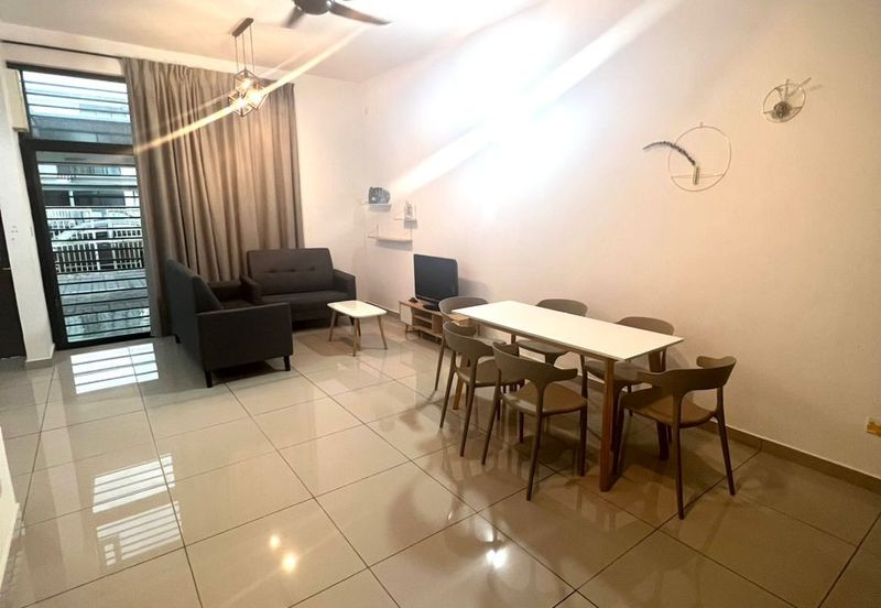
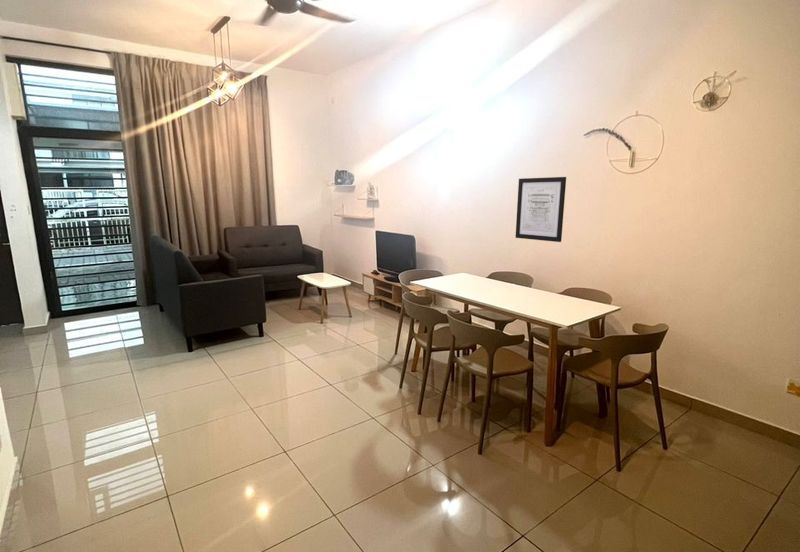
+ wall art [515,176,567,243]
